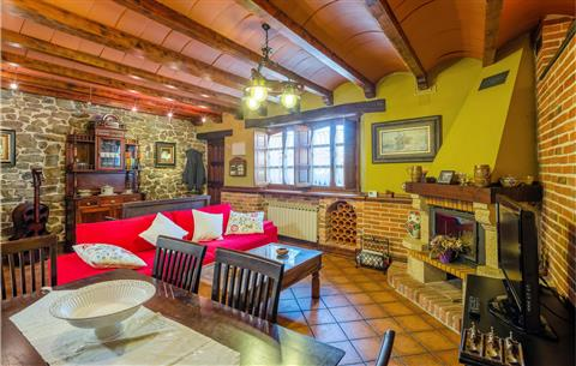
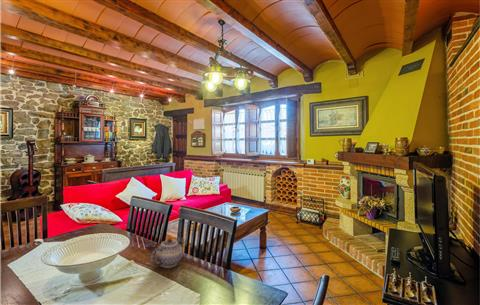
+ teapot [150,237,186,269]
